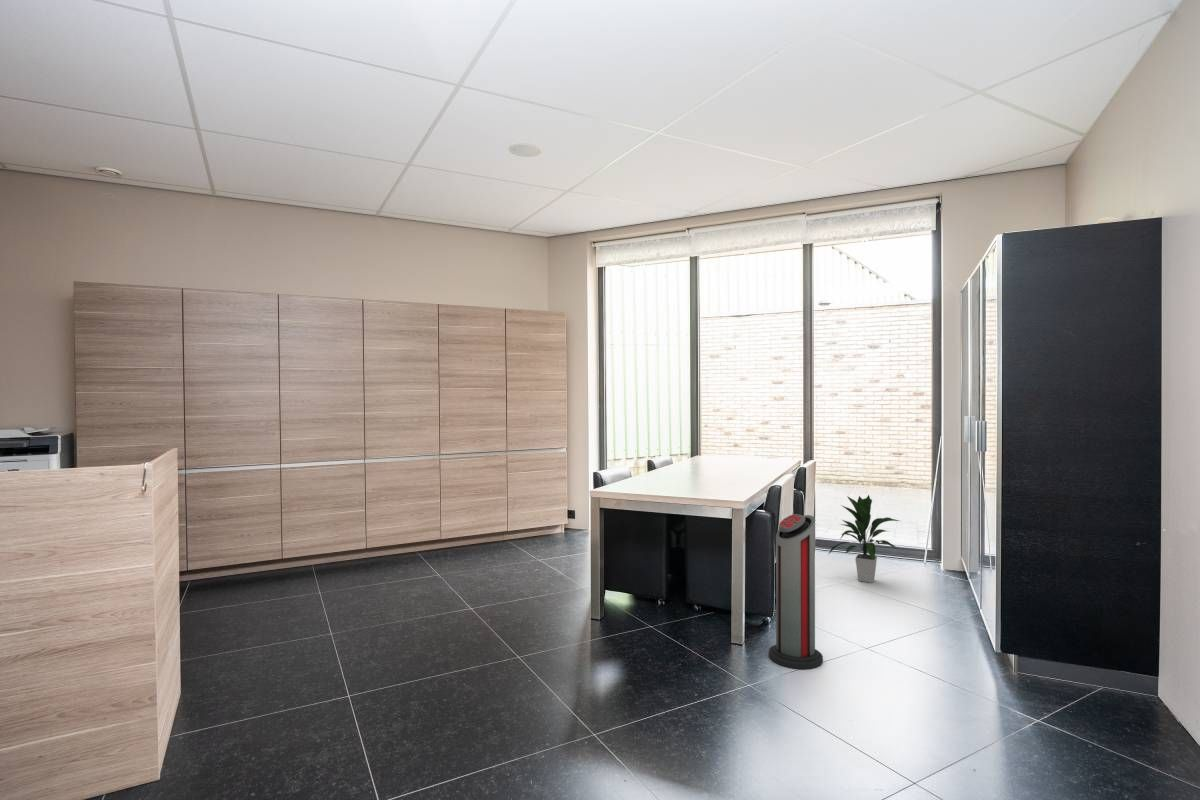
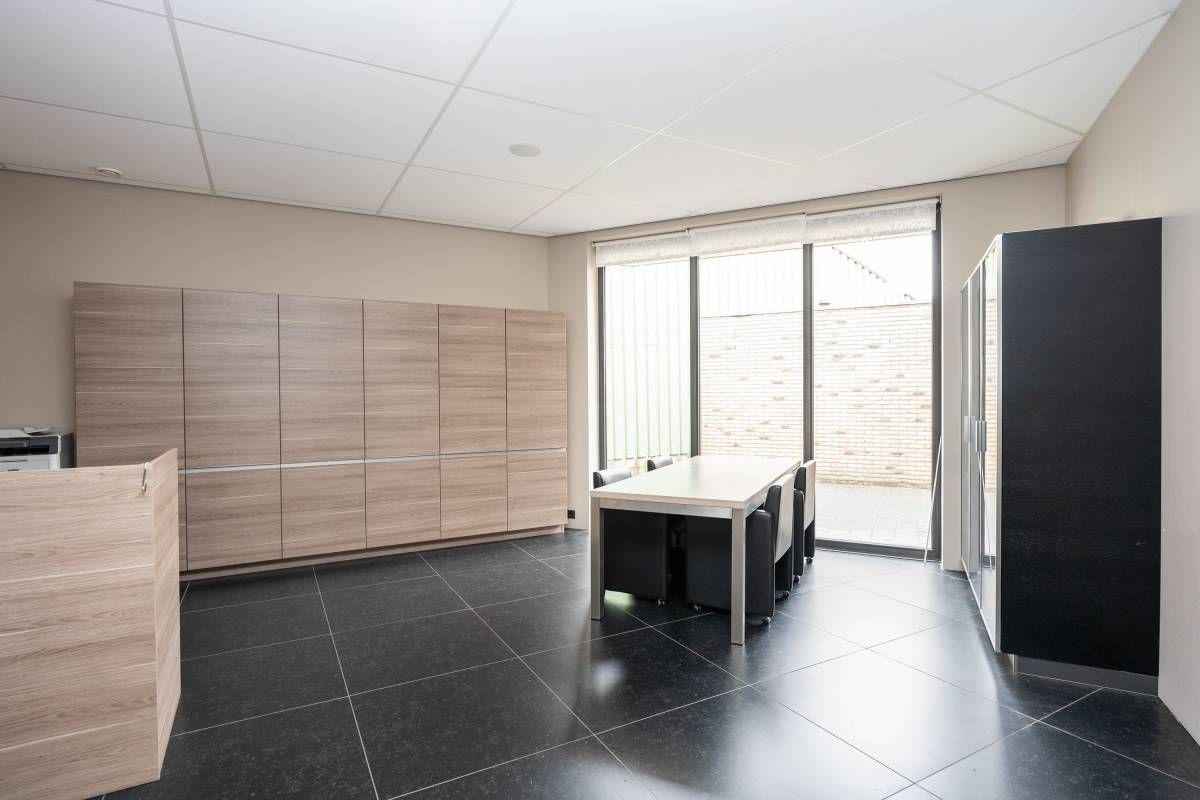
- indoor plant [827,494,900,584]
- air purifier [768,513,824,670]
